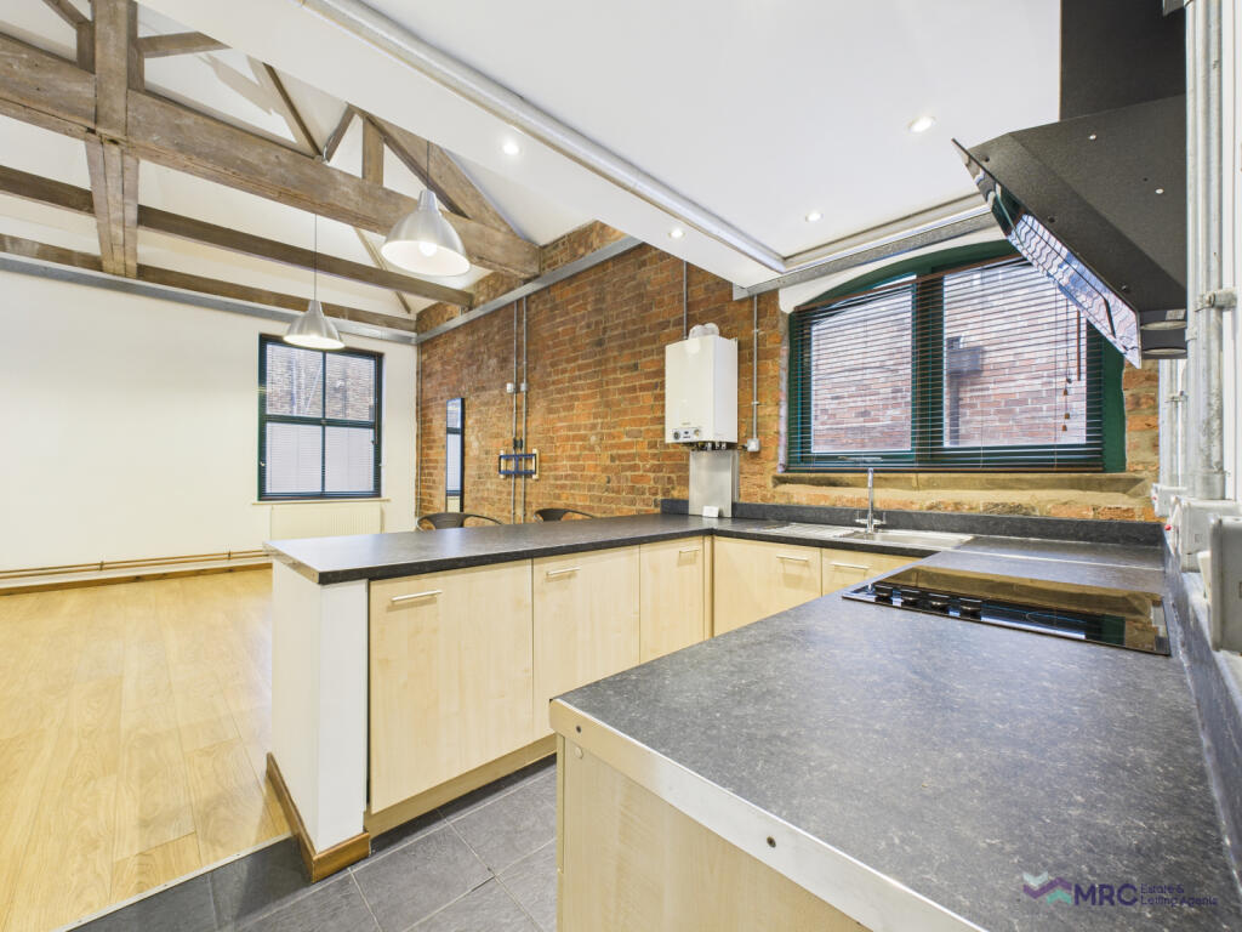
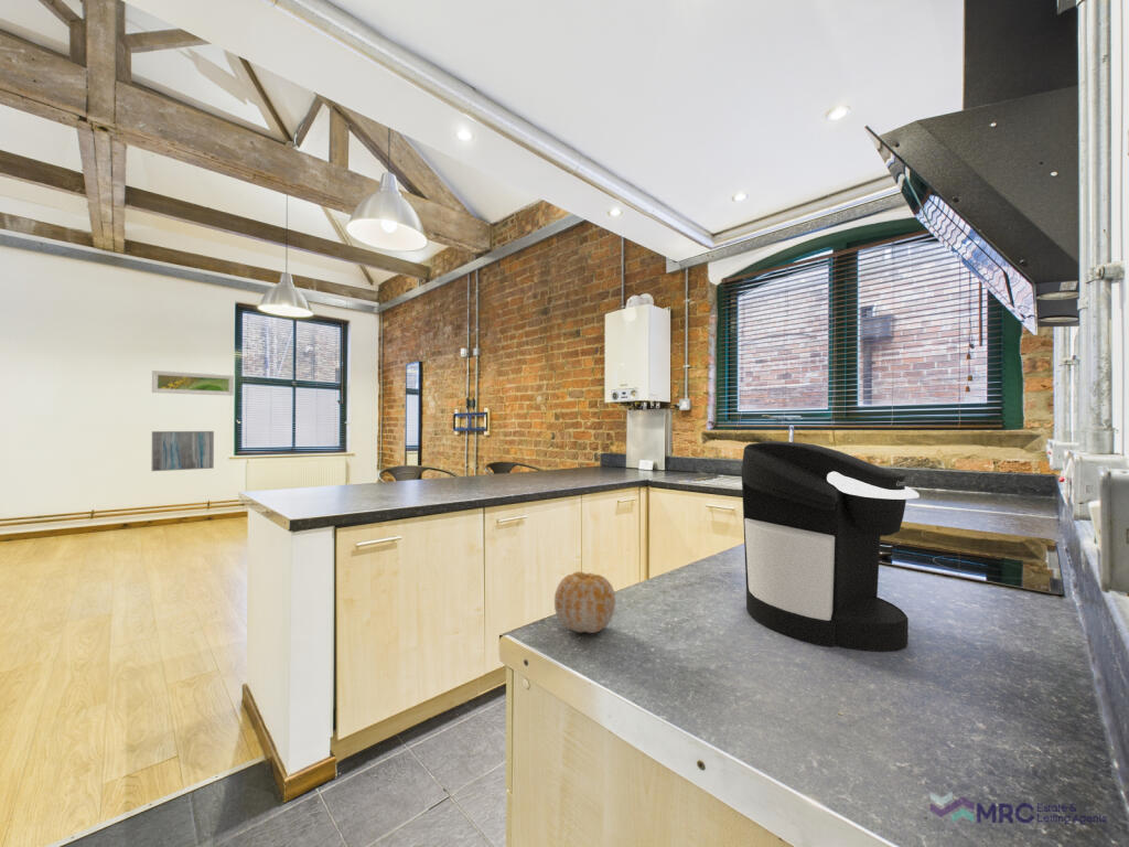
+ fruit [553,570,616,634]
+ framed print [151,369,235,397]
+ coffee maker [741,440,921,653]
+ wall art [151,430,215,472]
